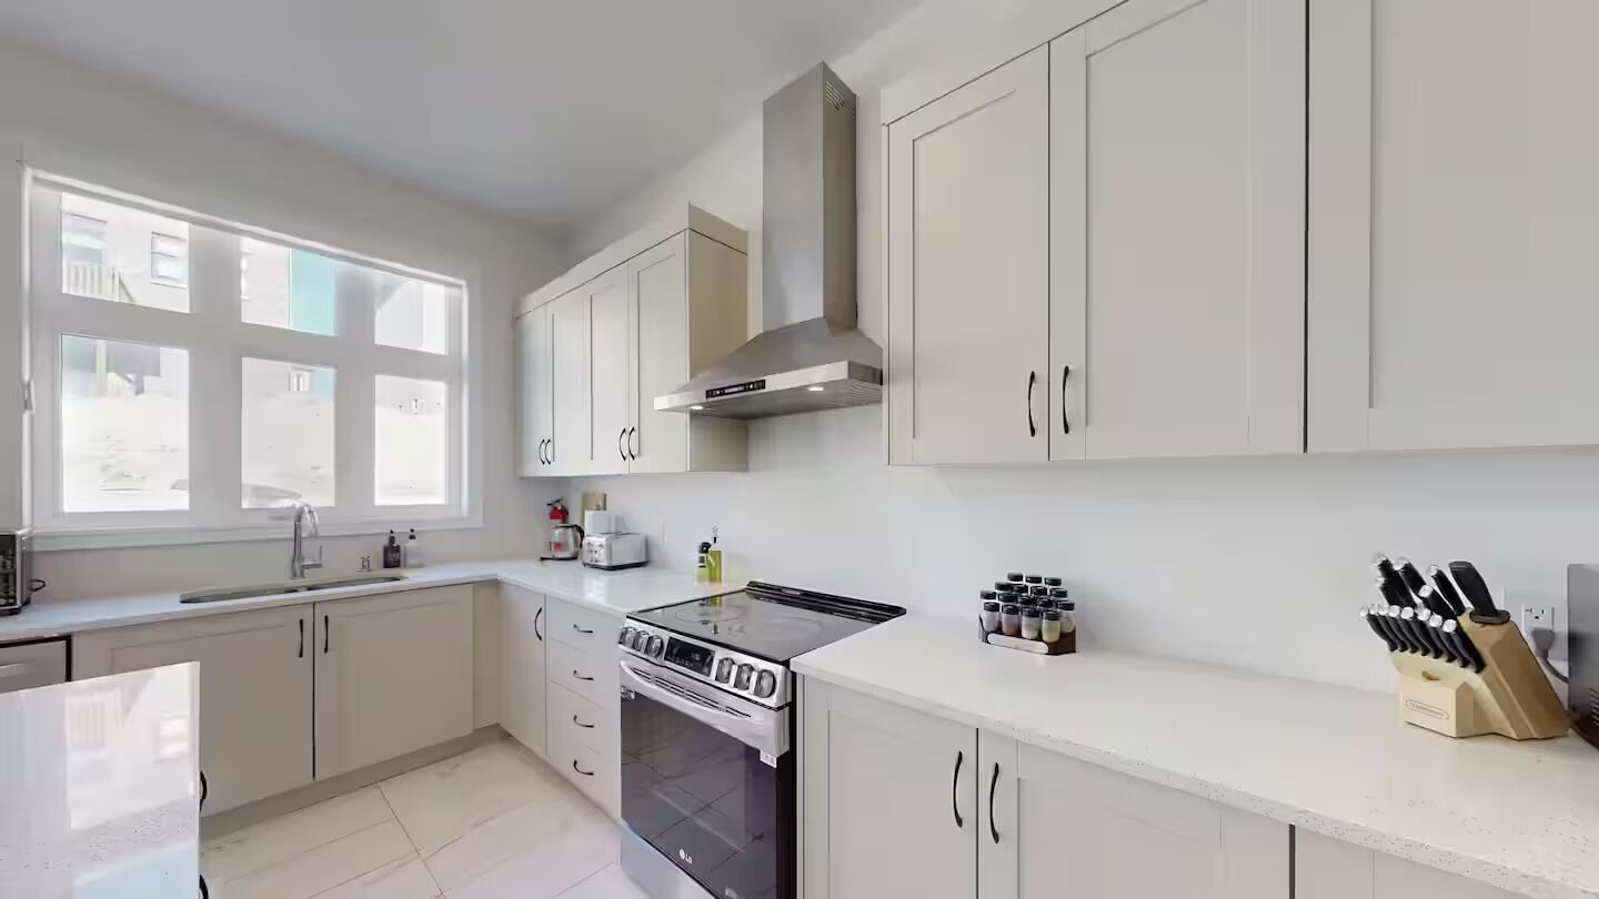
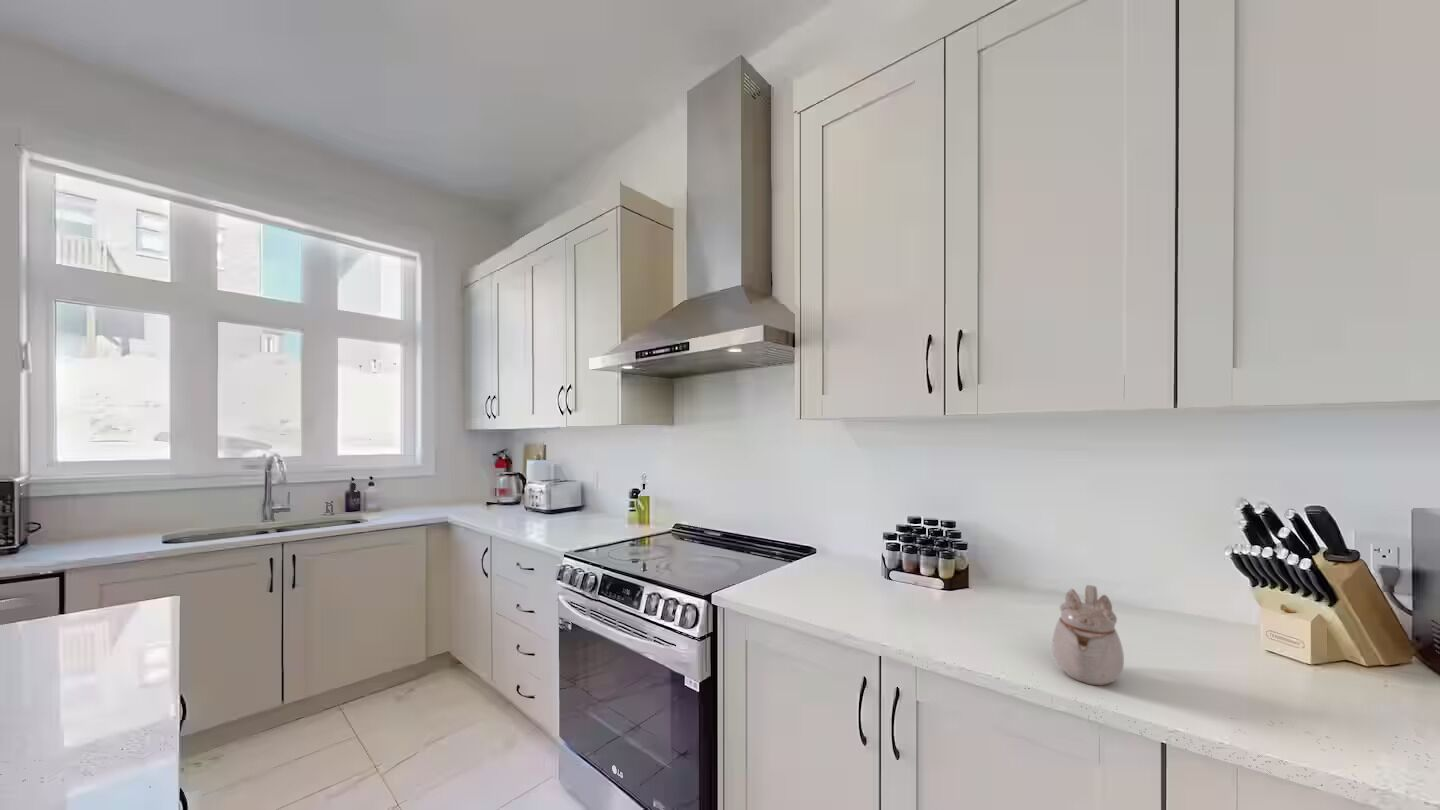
+ teapot [1051,584,1125,687]
